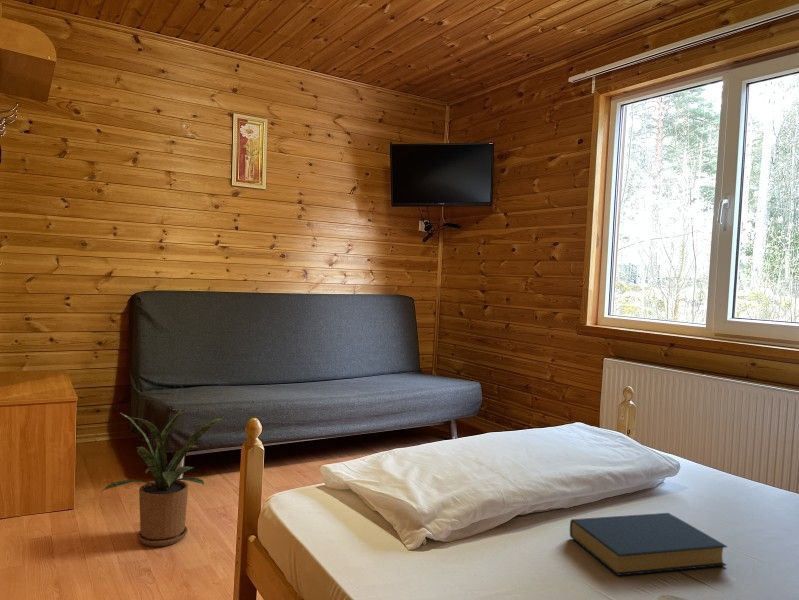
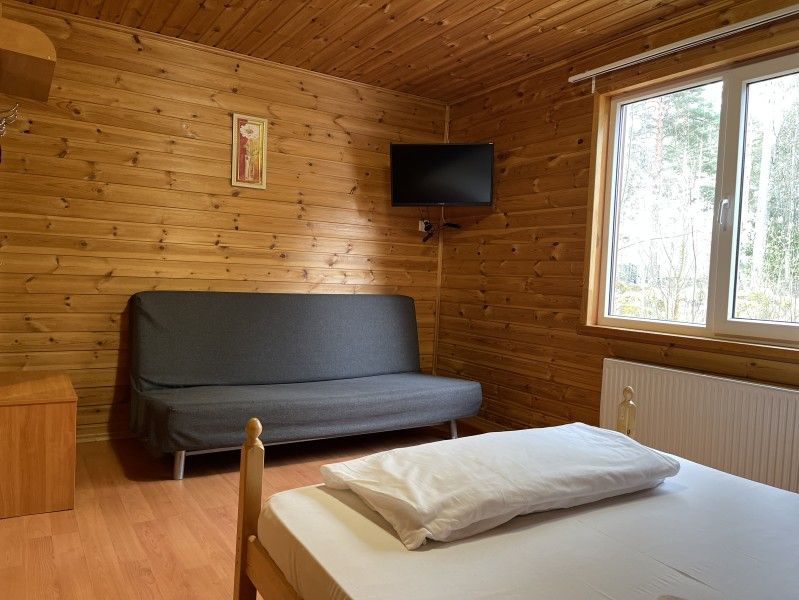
- hardback book [569,512,728,577]
- house plant [100,407,226,547]
